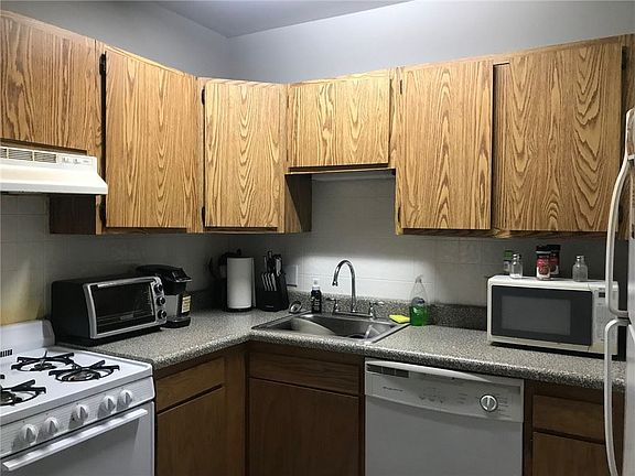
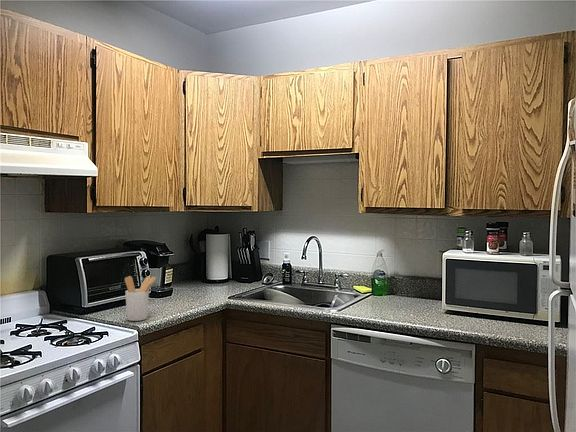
+ utensil holder [124,275,157,322]
